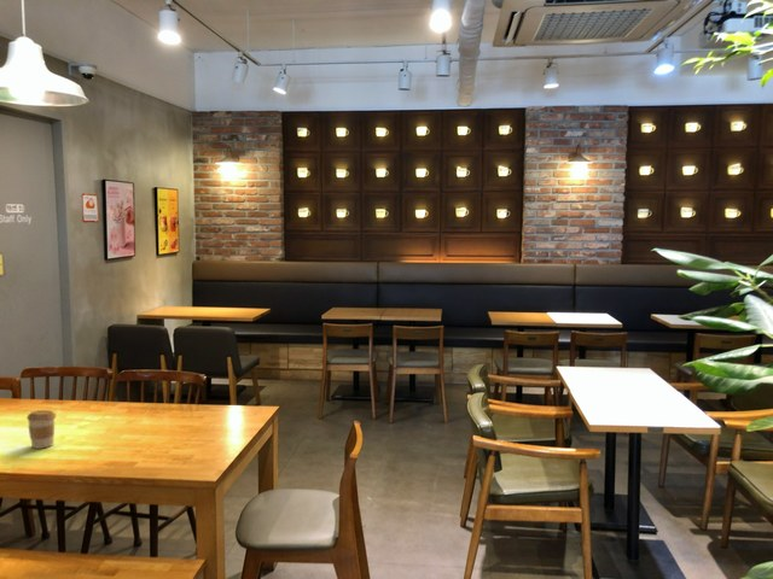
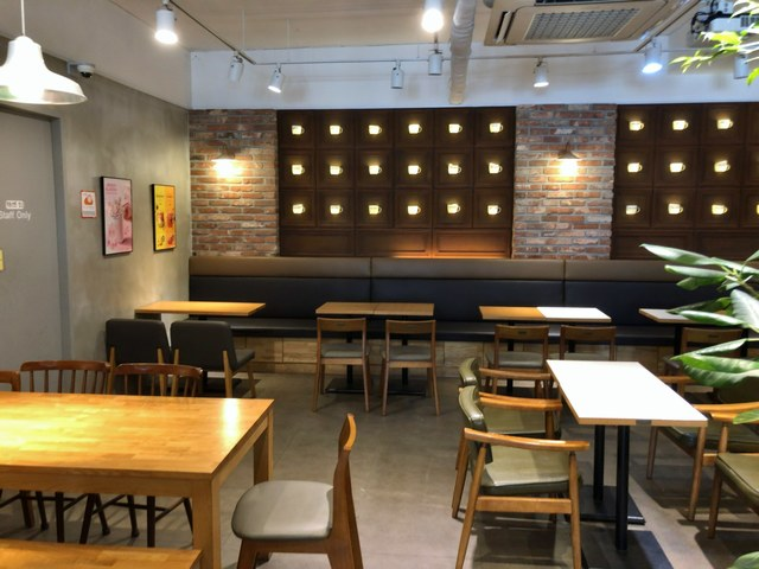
- coffee cup [25,409,57,450]
